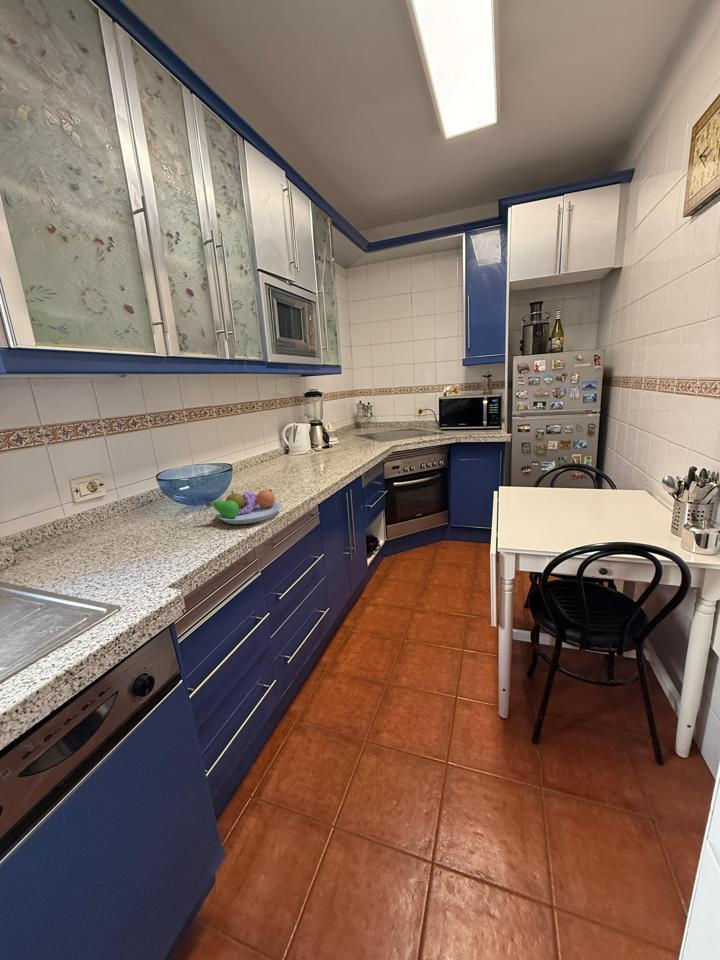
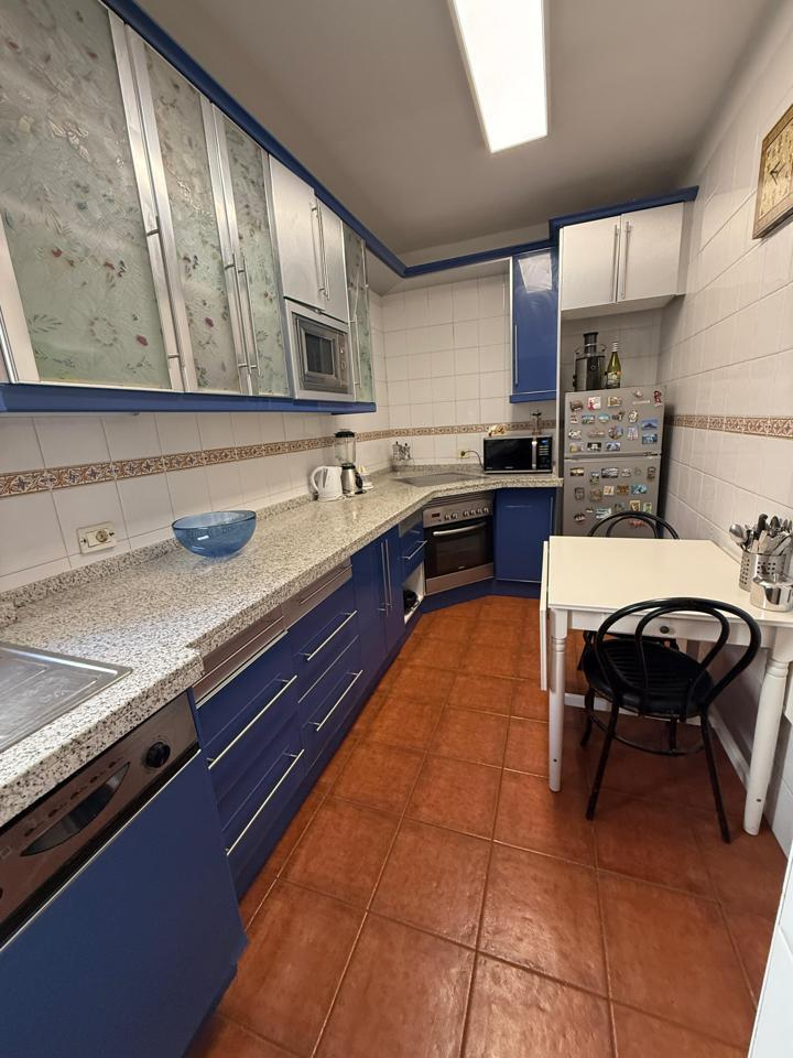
- fruit bowl [205,488,282,525]
